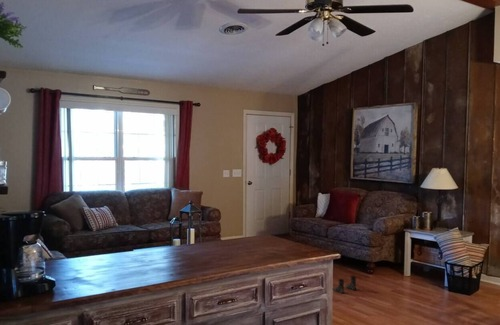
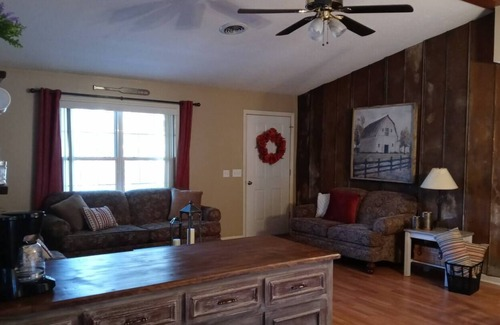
- boots [332,275,357,294]
